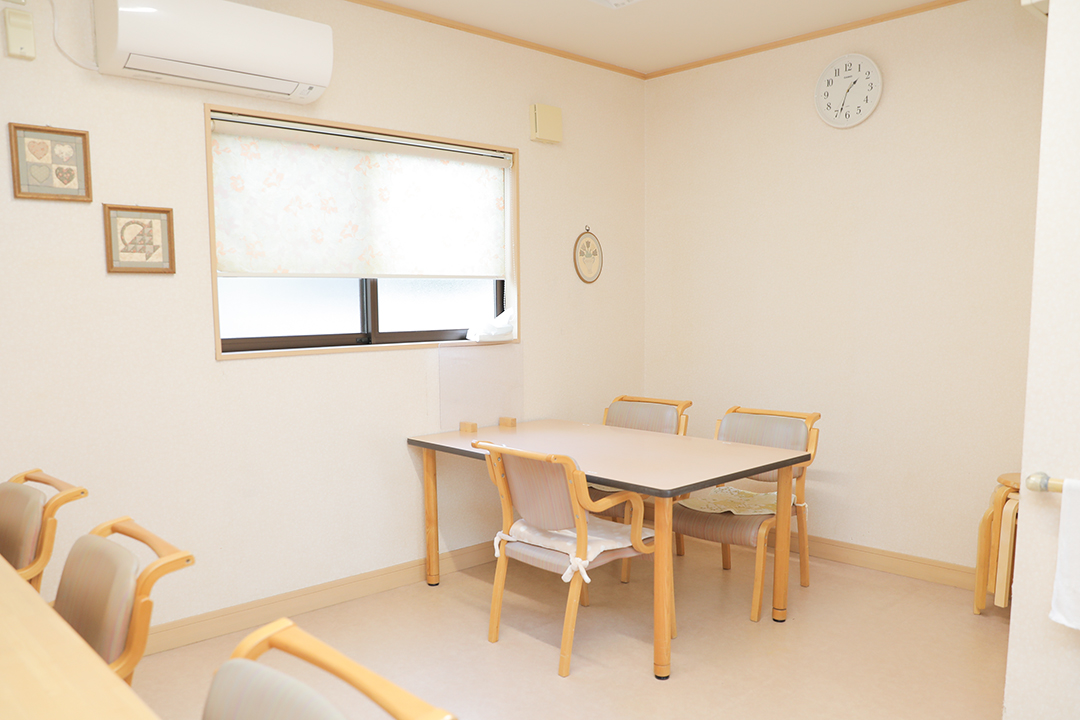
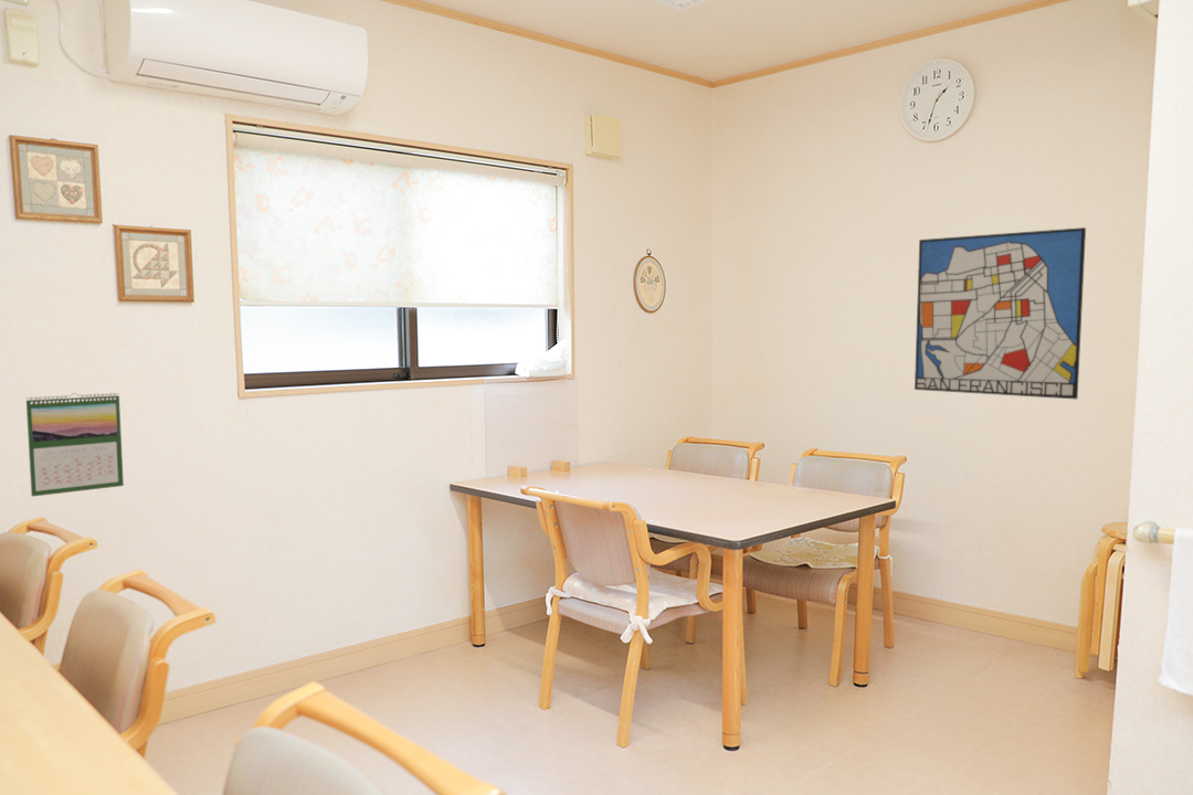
+ wall art [914,226,1087,401]
+ calendar [25,392,125,498]
